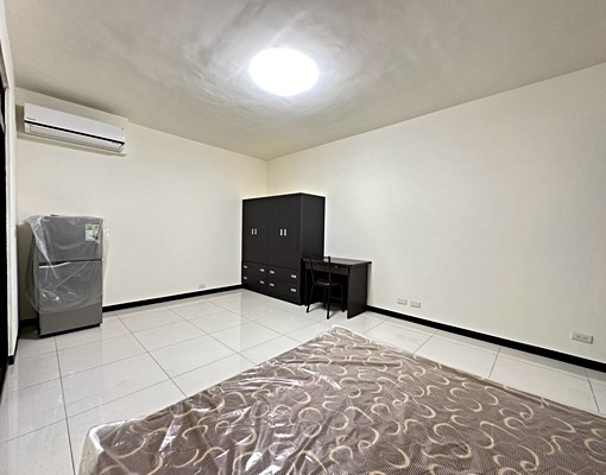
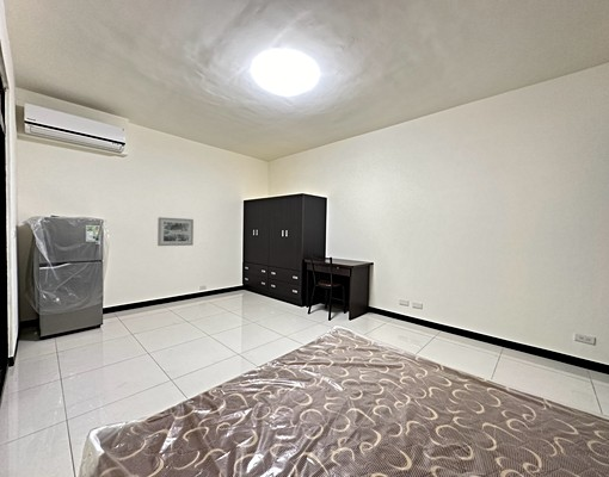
+ wall art [156,216,195,247]
